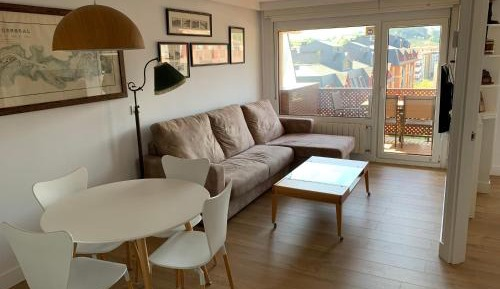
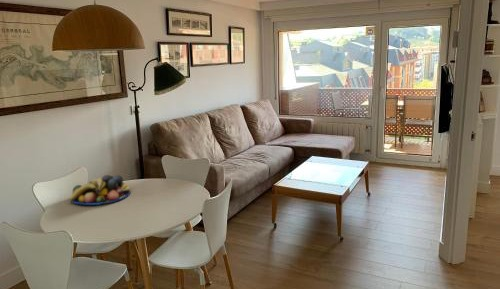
+ fruit bowl [69,174,131,206]
